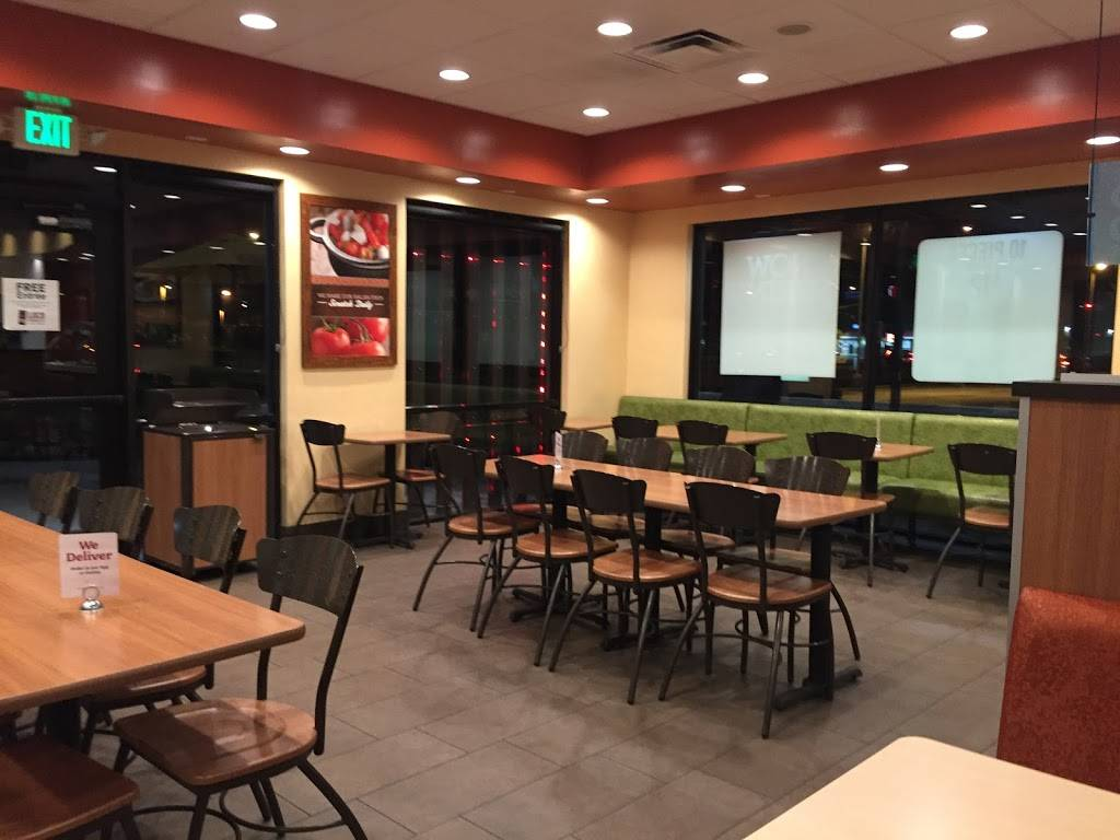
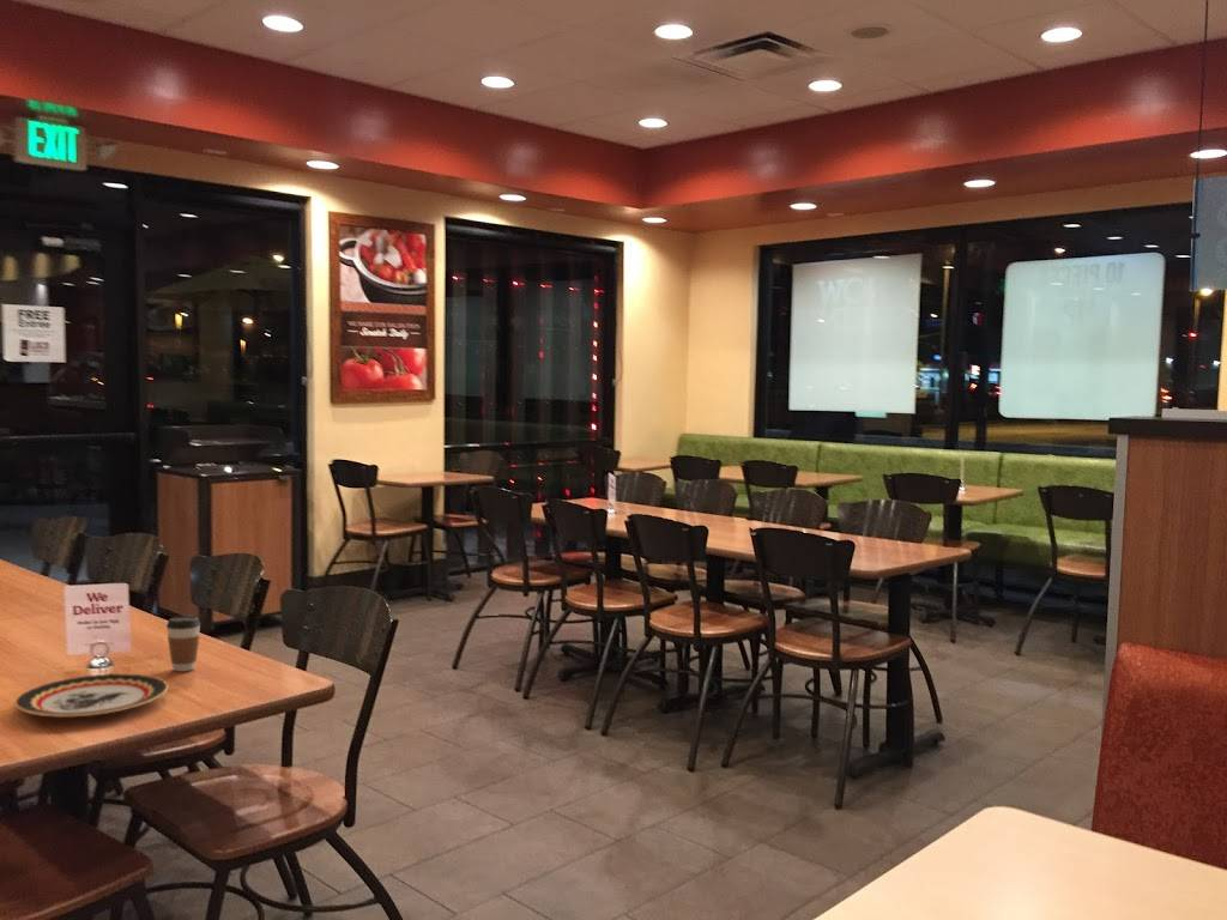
+ plate [13,673,169,718]
+ coffee cup [165,616,201,672]
